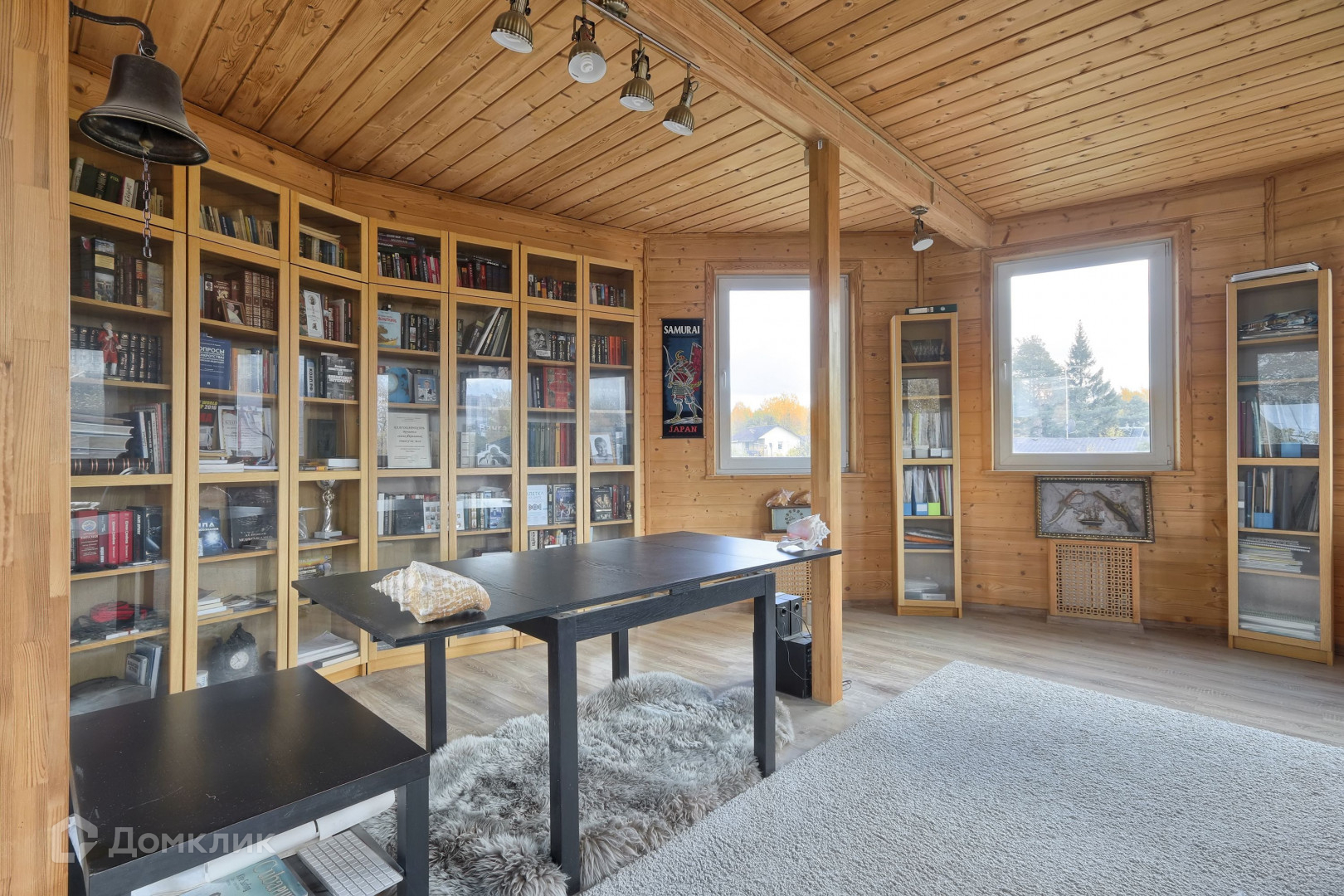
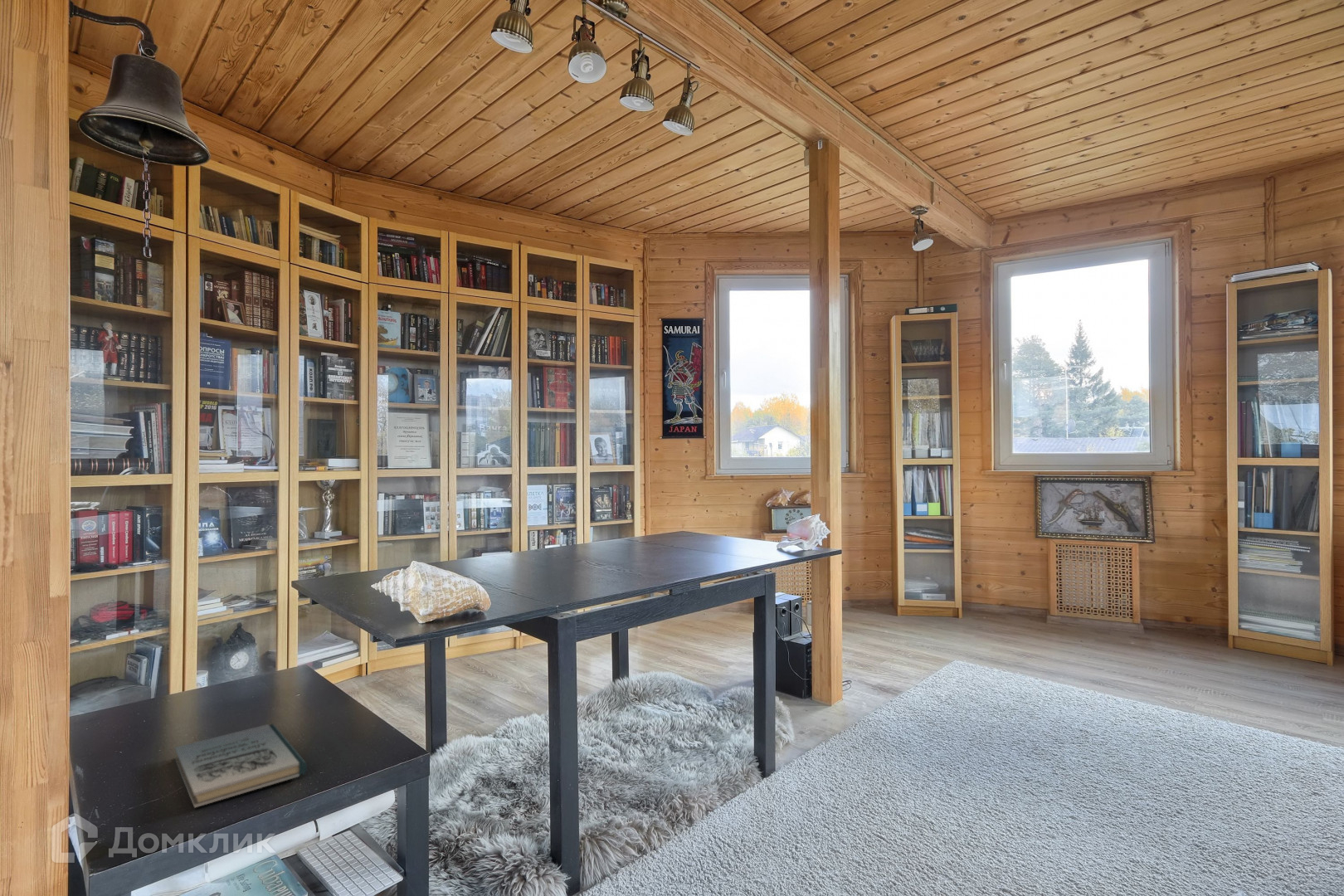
+ book [174,723,308,809]
